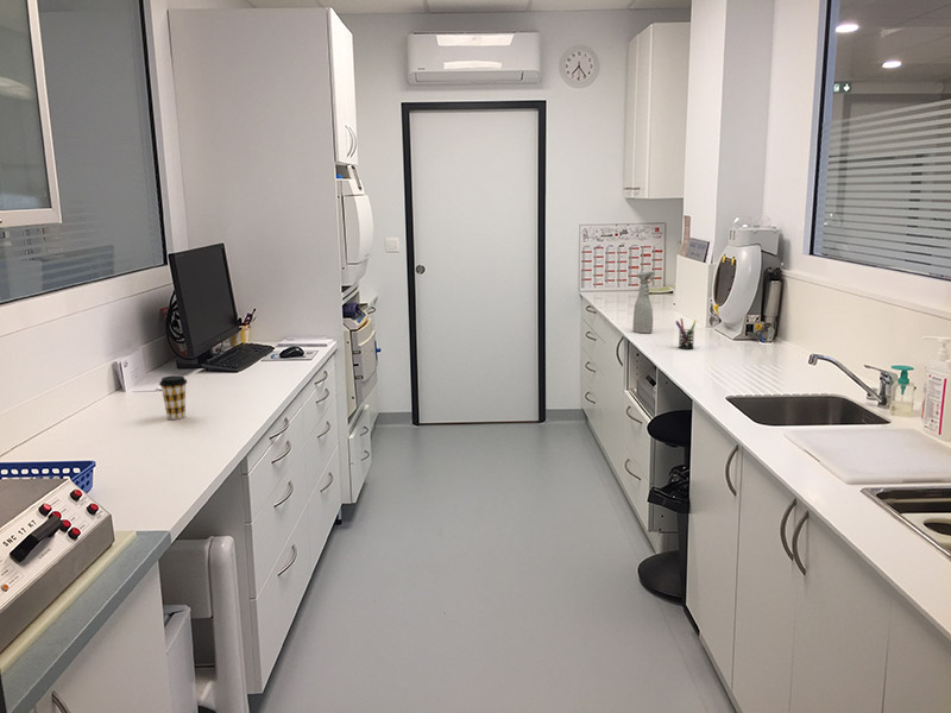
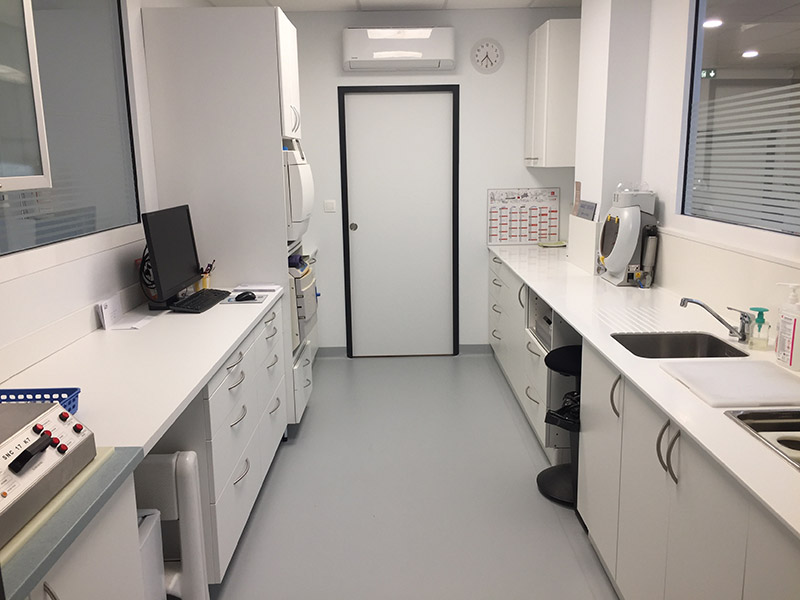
- pen holder [674,317,698,351]
- spray bottle [631,271,656,334]
- coffee cup [158,374,188,421]
